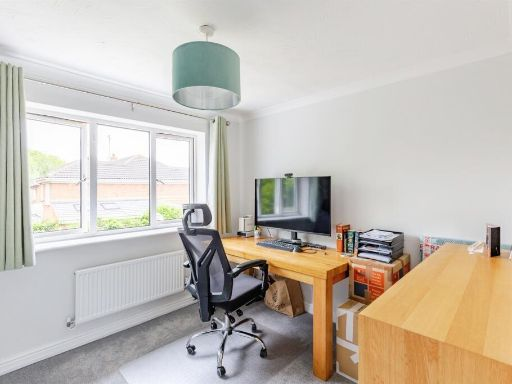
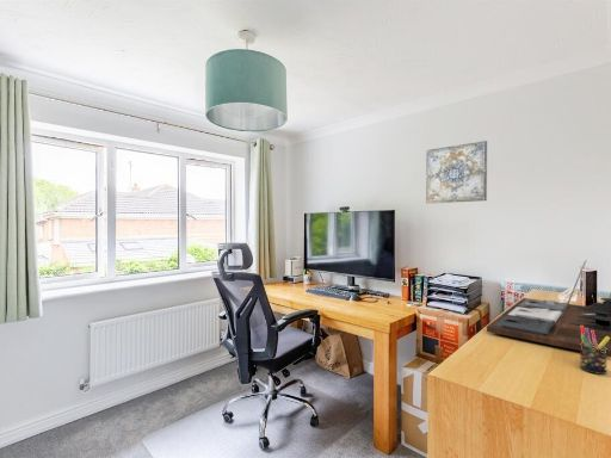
+ pen holder [579,326,610,376]
+ desk organizer [486,260,611,358]
+ wall art [425,140,488,204]
